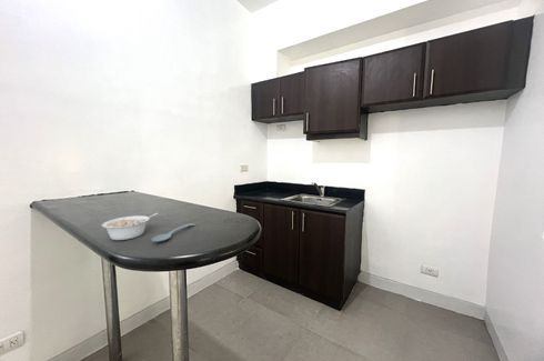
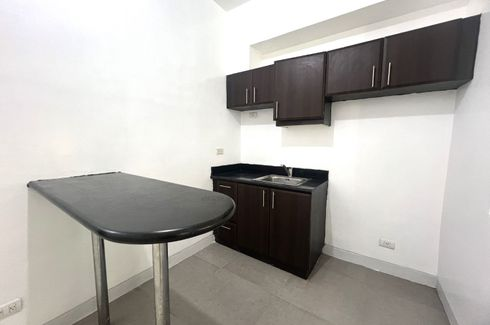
- spoon [151,222,197,243]
- legume [101,212,159,241]
